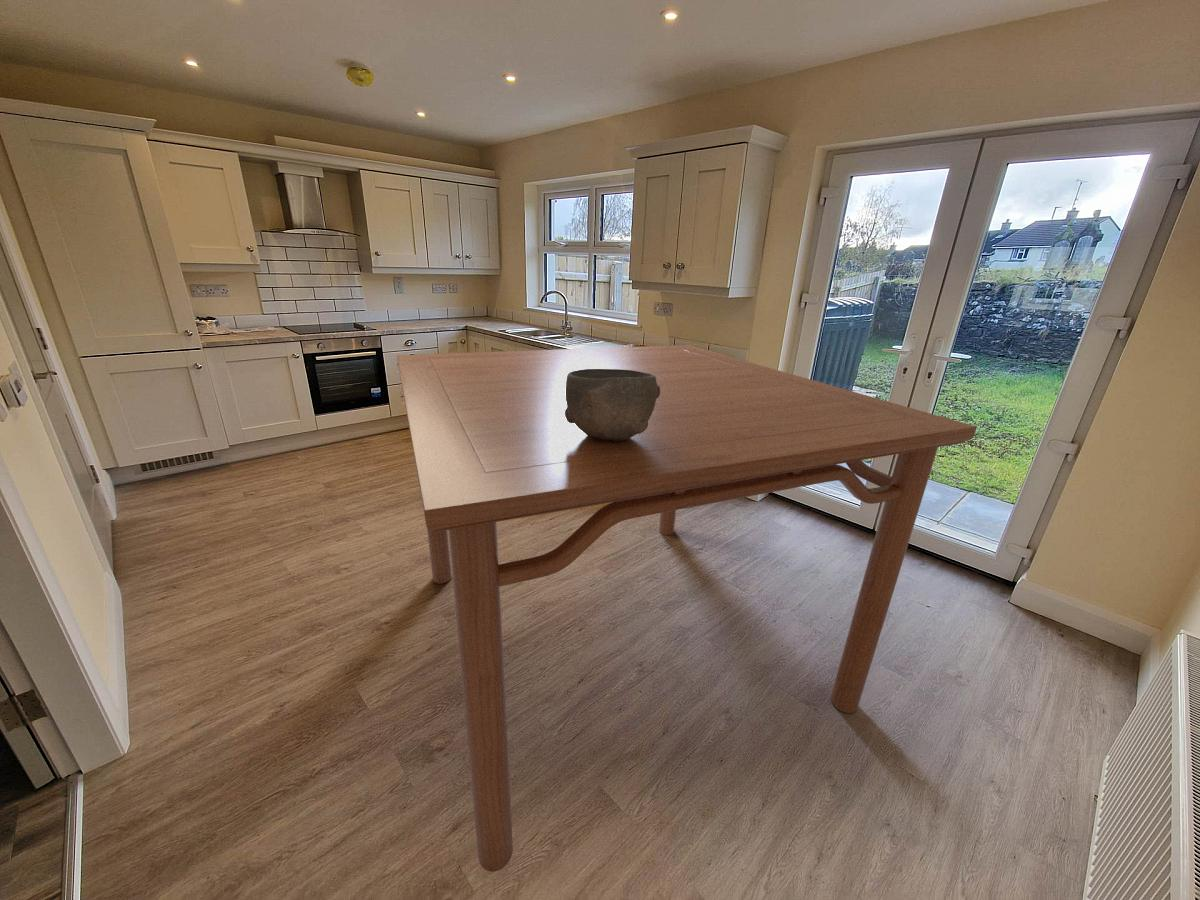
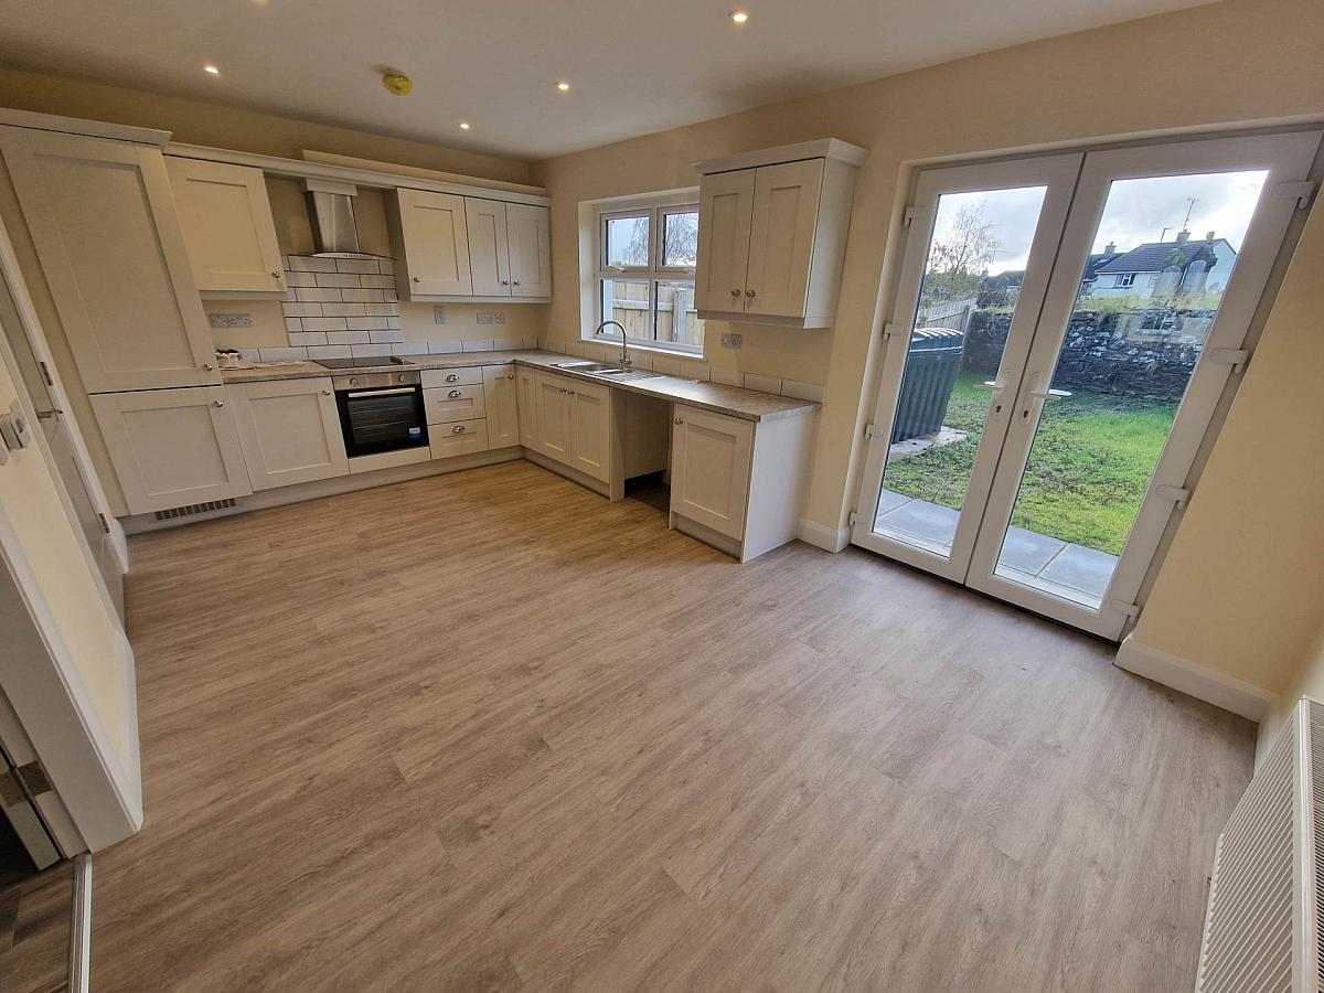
- dining table [396,344,978,873]
- bowl [565,369,660,441]
